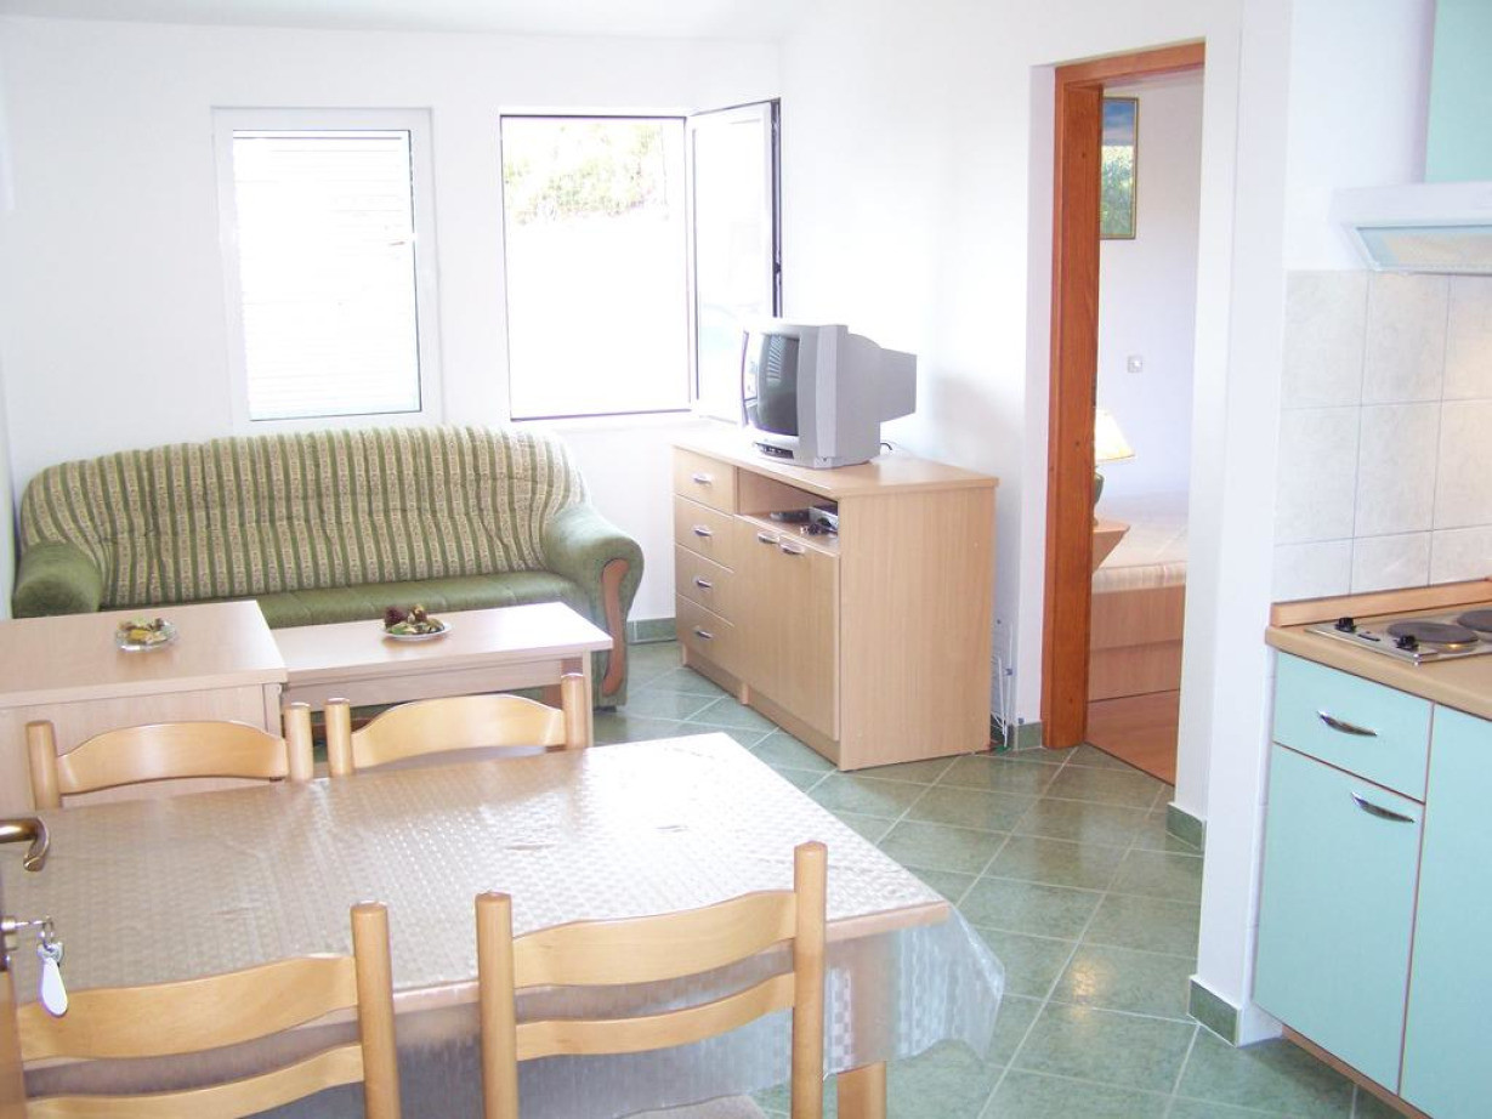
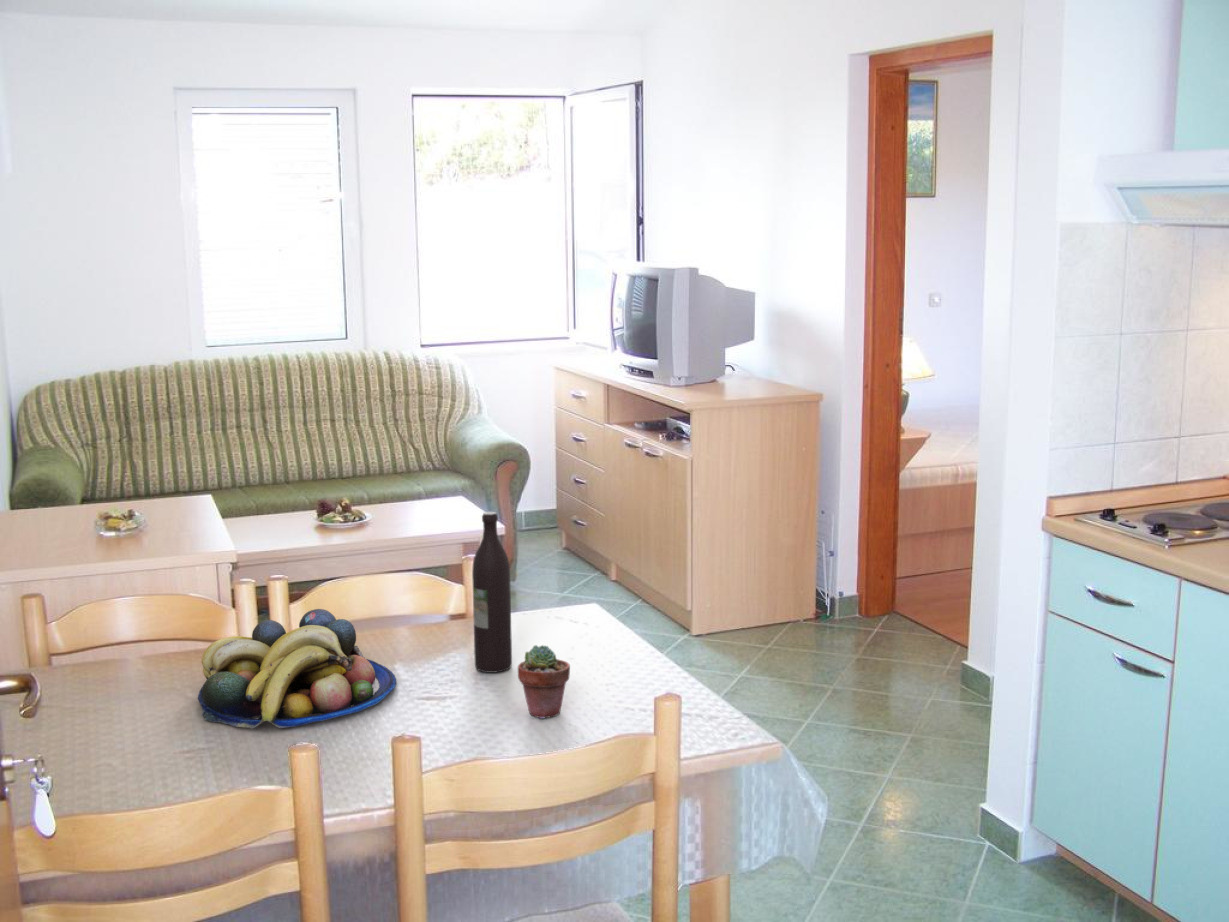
+ potted succulent [517,644,571,720]
+ wine bottle [471,511,513,674]
+ fruit bowl [197,608,397,730]
